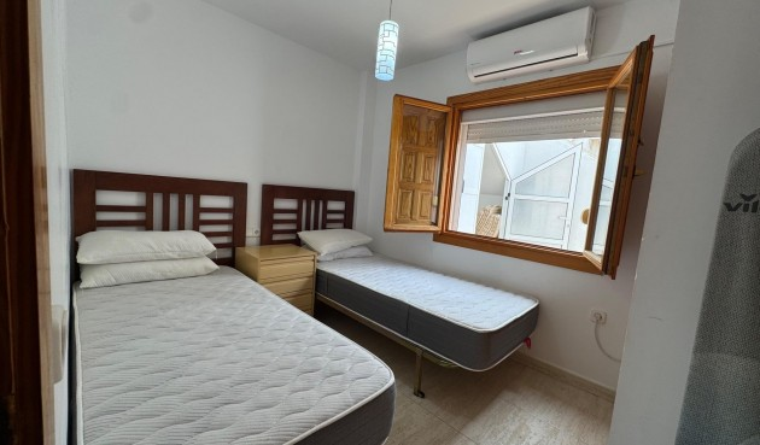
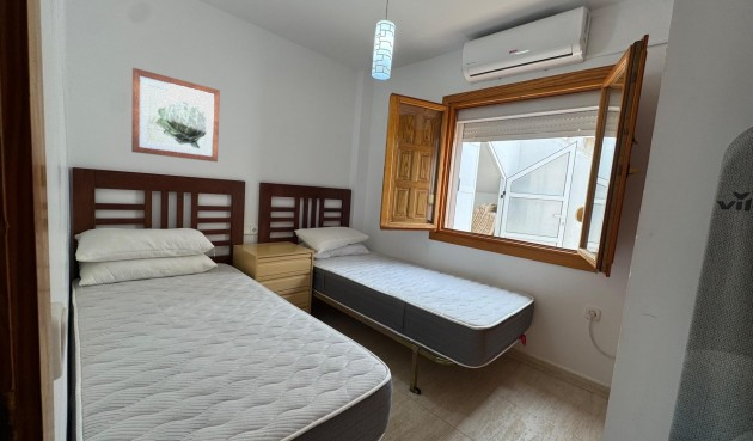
+ wall art [130,67,221,163]
